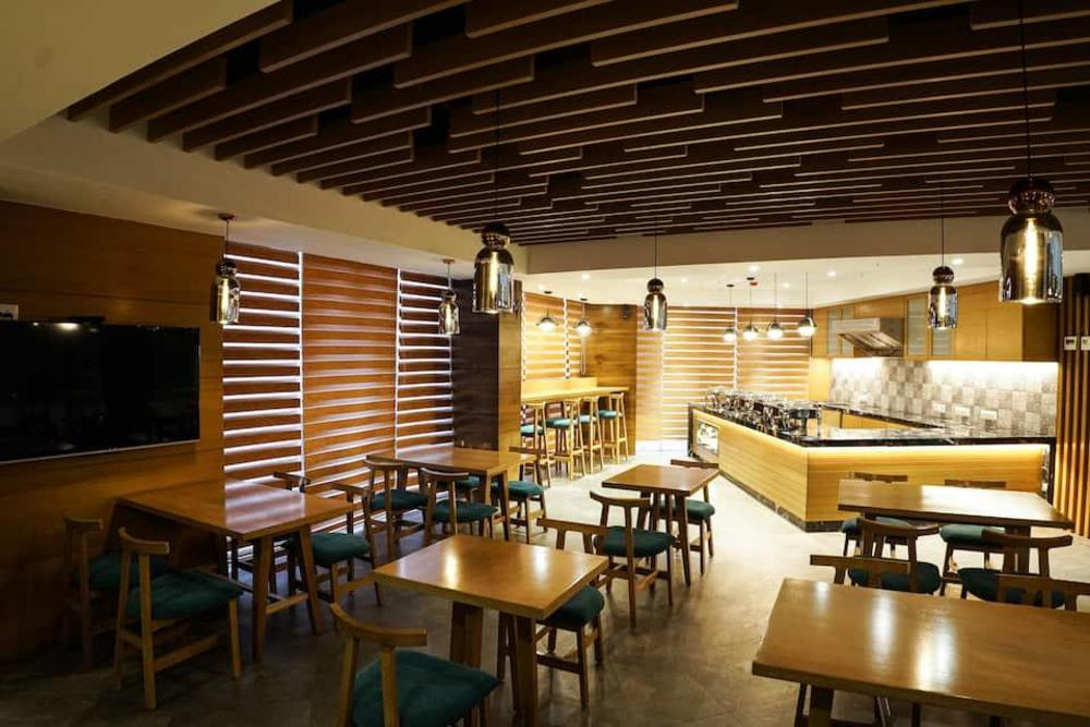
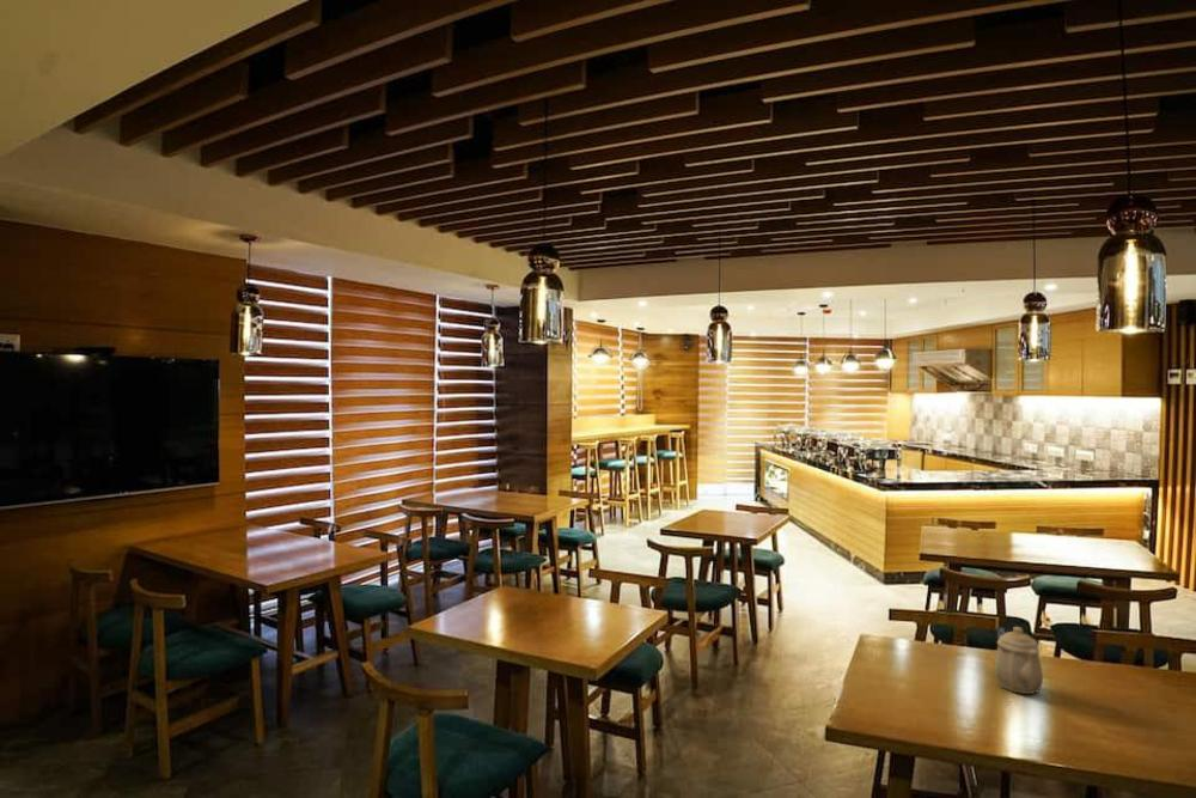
+ teapot [994,626,1044,695]
